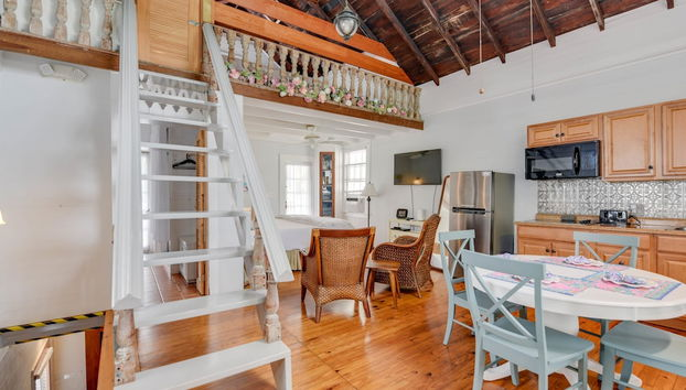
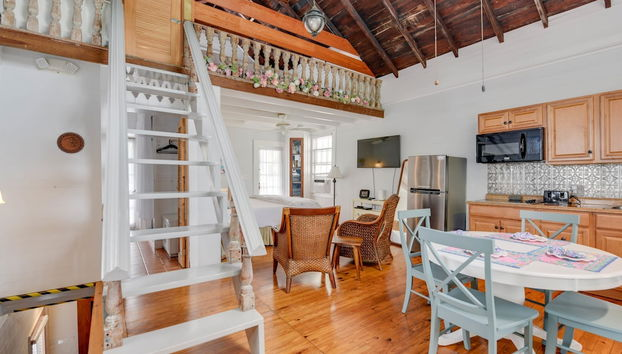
+ decorative plate [56,131,86,155]
